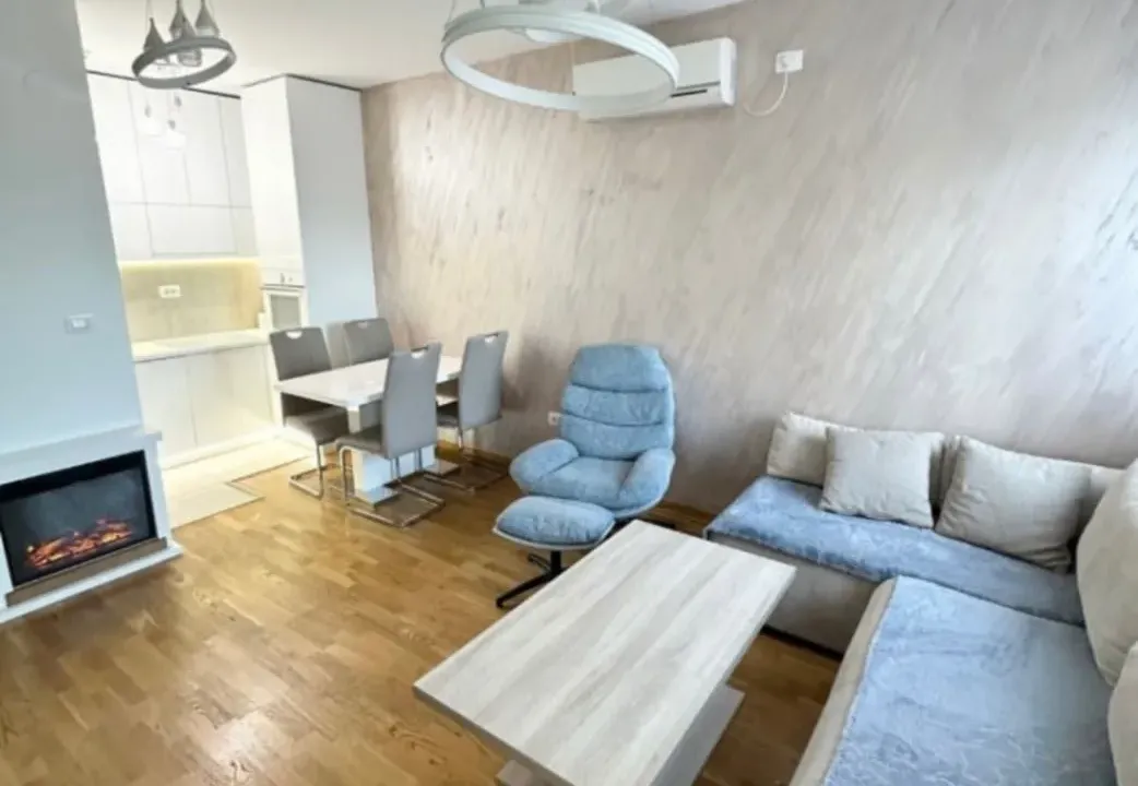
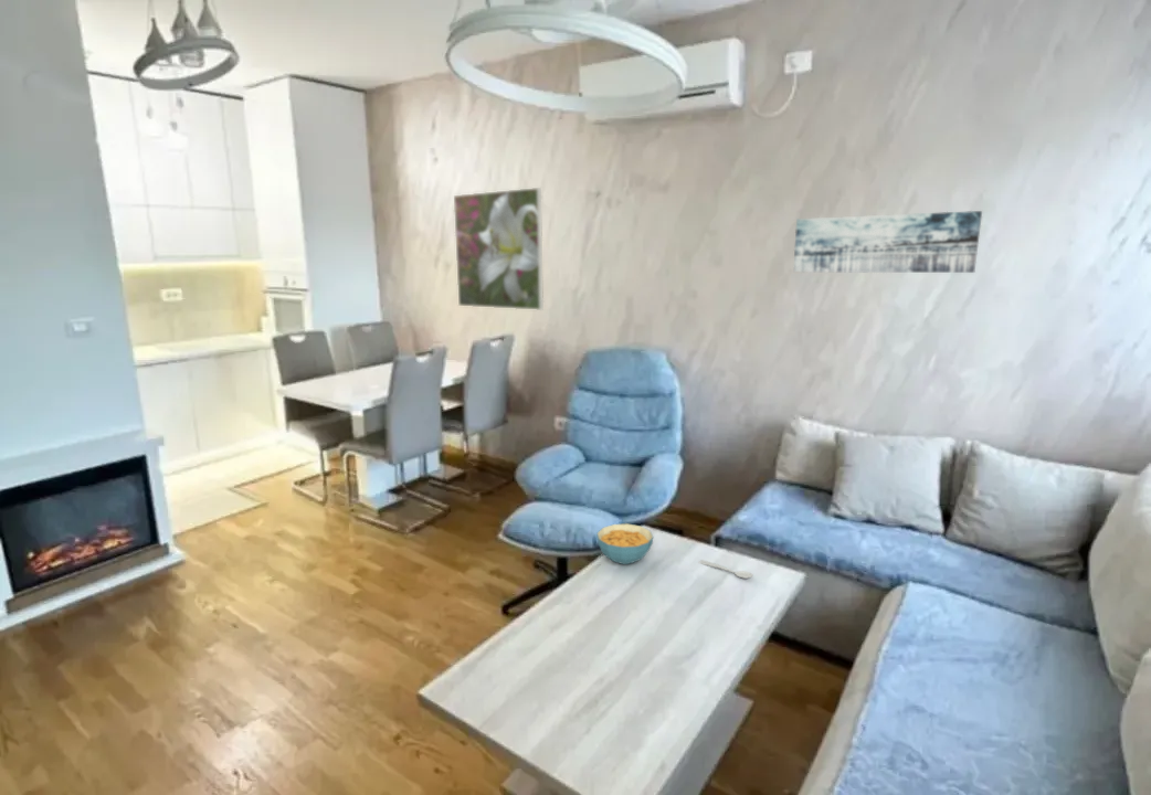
+ spoon [697,559,754,580]
+ wall art [792,210,983,274]
+ cereal bowl [595,522,654,565]
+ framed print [453,187,545,311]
